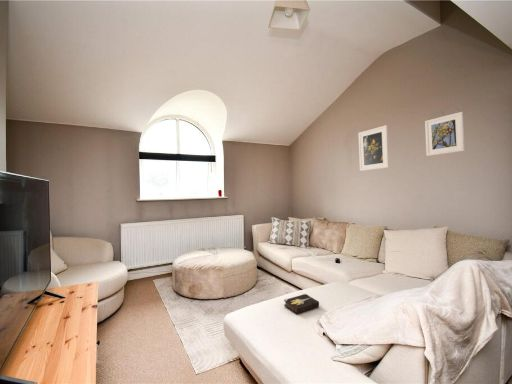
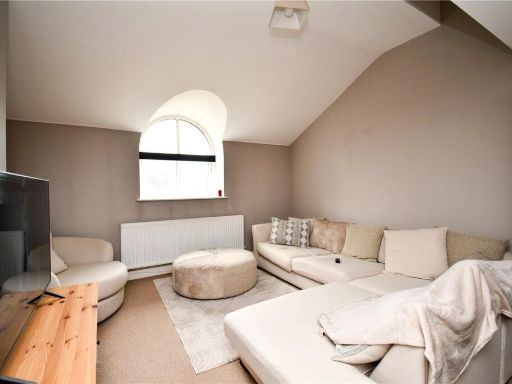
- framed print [357,124,390,172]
- hardback book [283,293,320,315]
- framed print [424,111,466,157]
